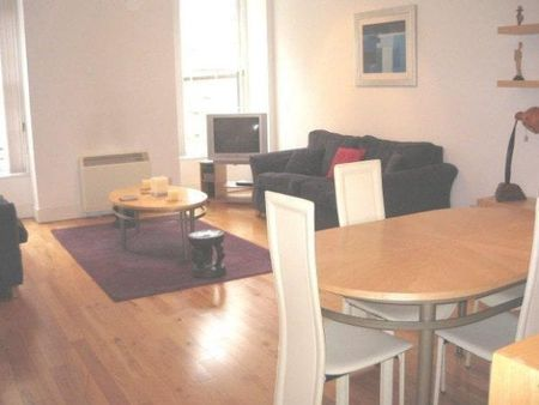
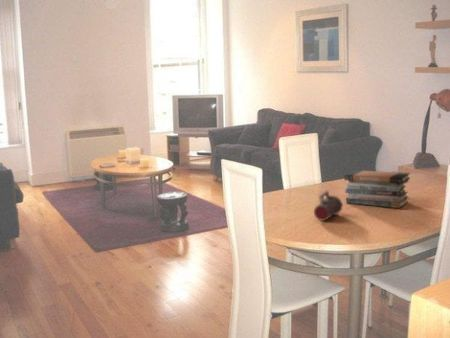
+ book stack [344,169,411,209]
+ beer mug [313,189,343,222]
